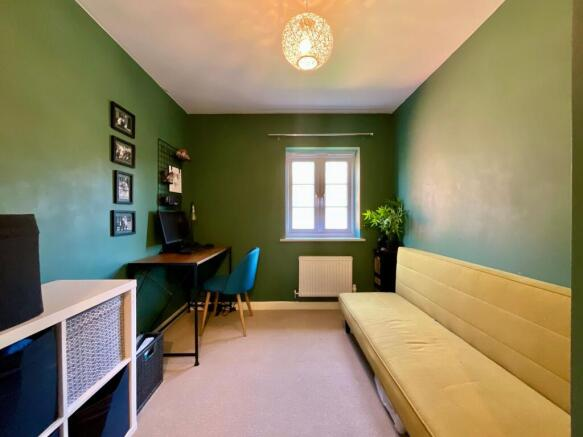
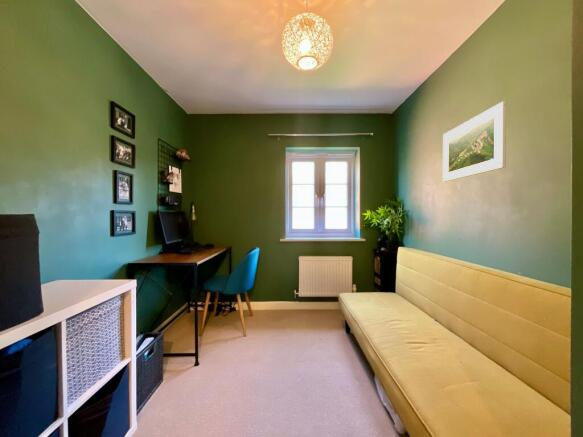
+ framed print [442,101,507,183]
